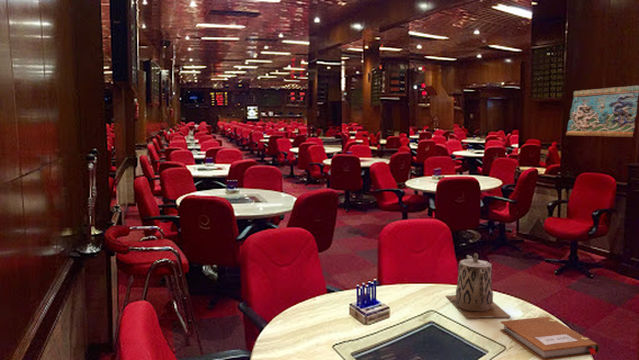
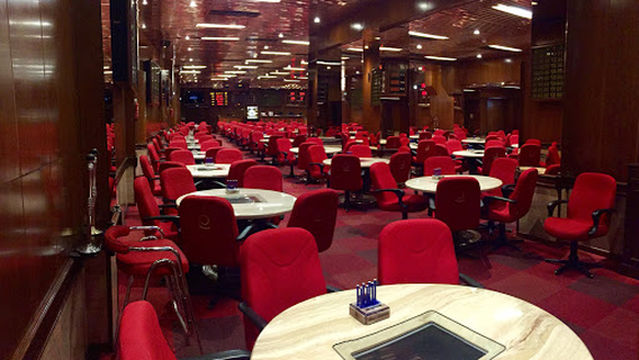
- notebook [499,316,600,360]
- teapot [445,252,512,319]
- decorative wall panel [565,85,639,138]
